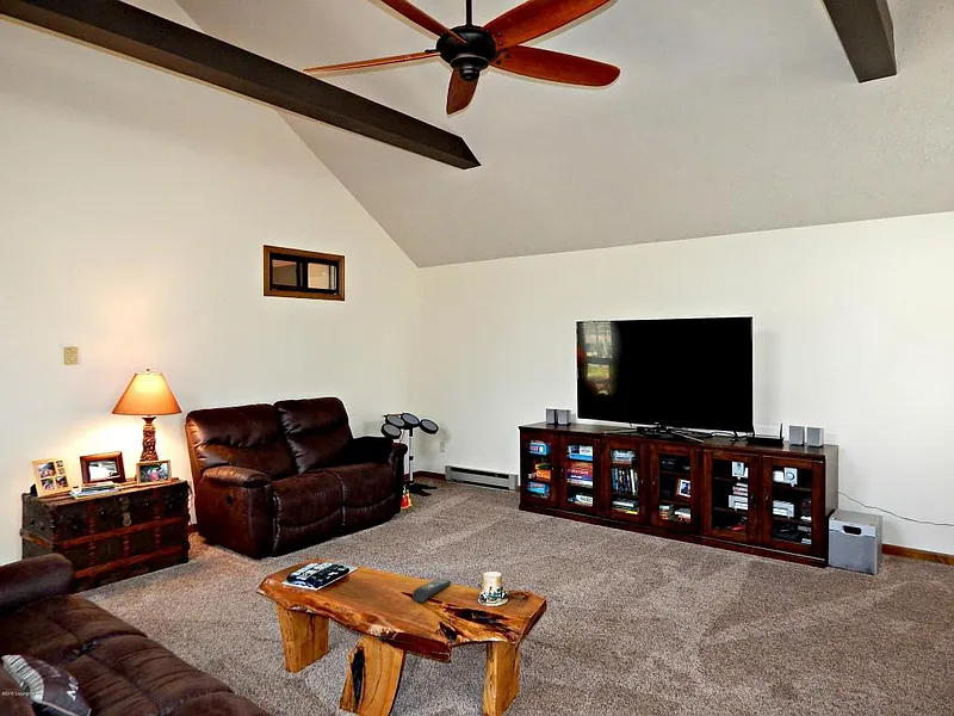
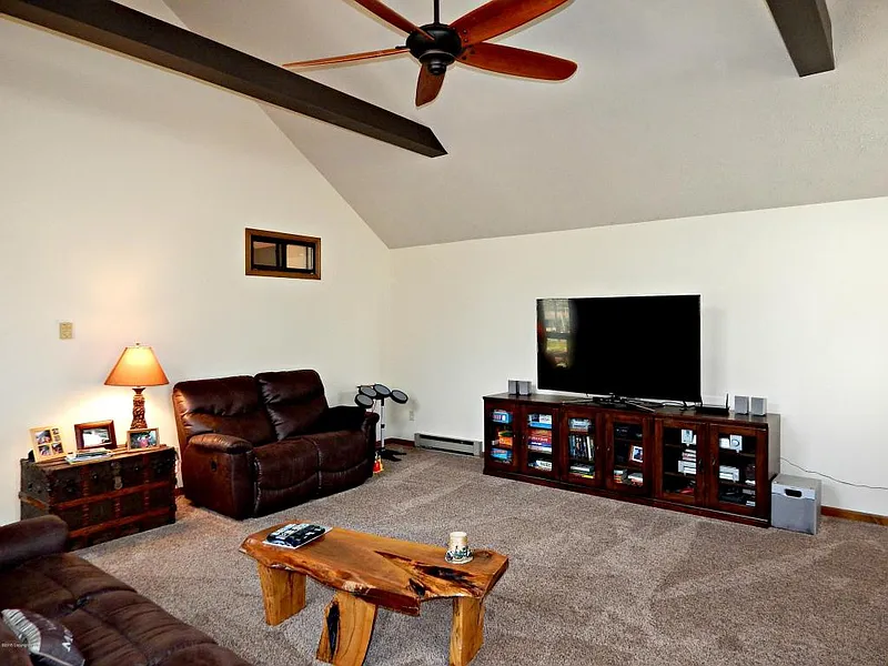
- remote control [411,578,452,603]
